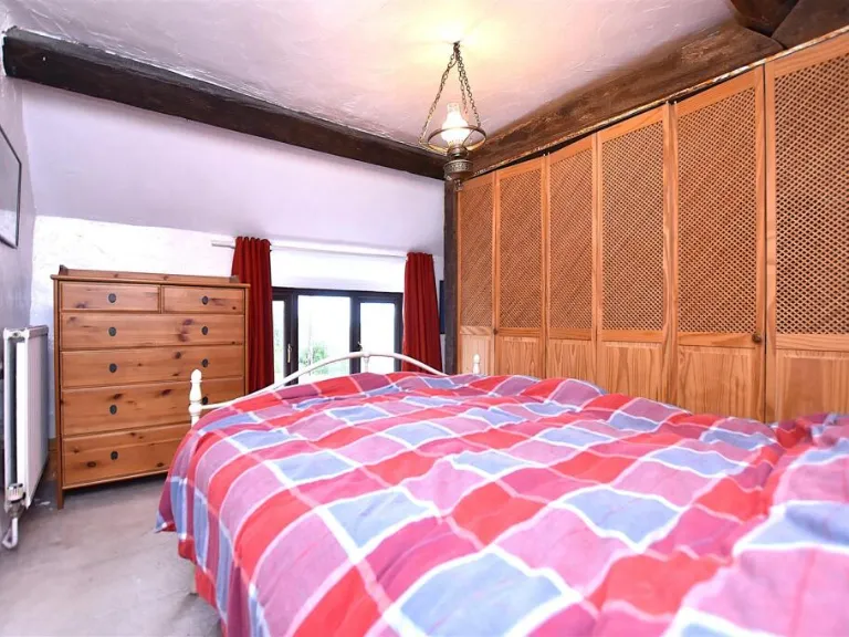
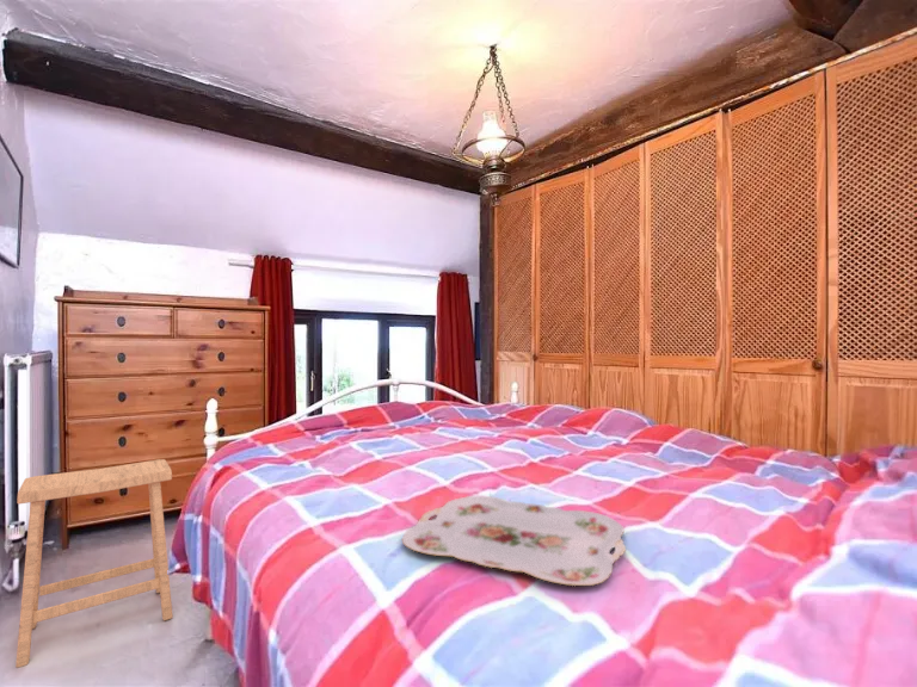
+ serving tray [401,495,627,587]
+ stool [14,458,173,669]
